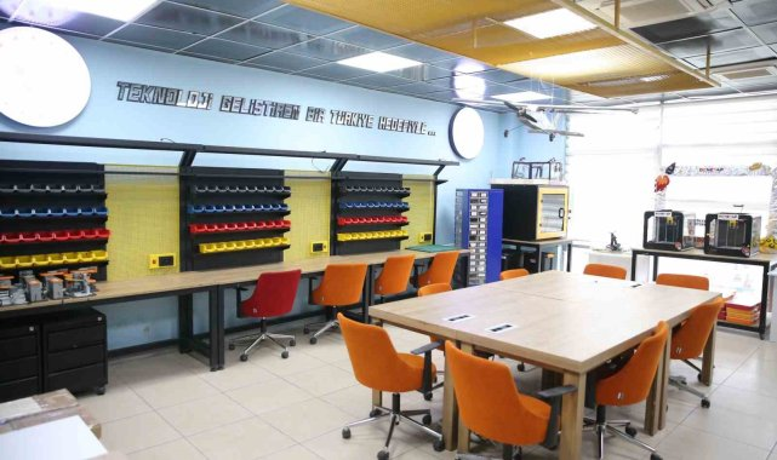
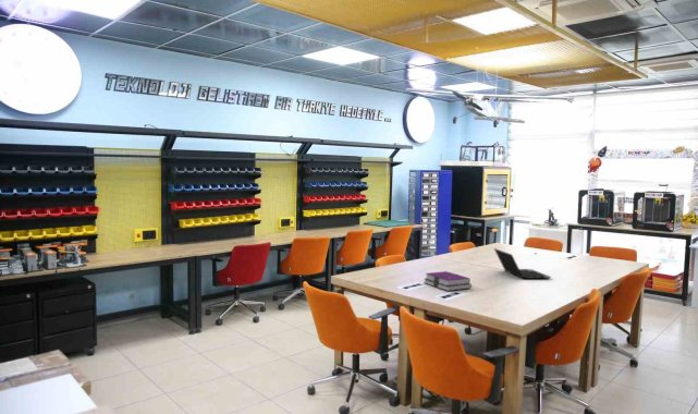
+ laptop computer [493,247,552,280]
+ hardback book [423,270,473,292]
